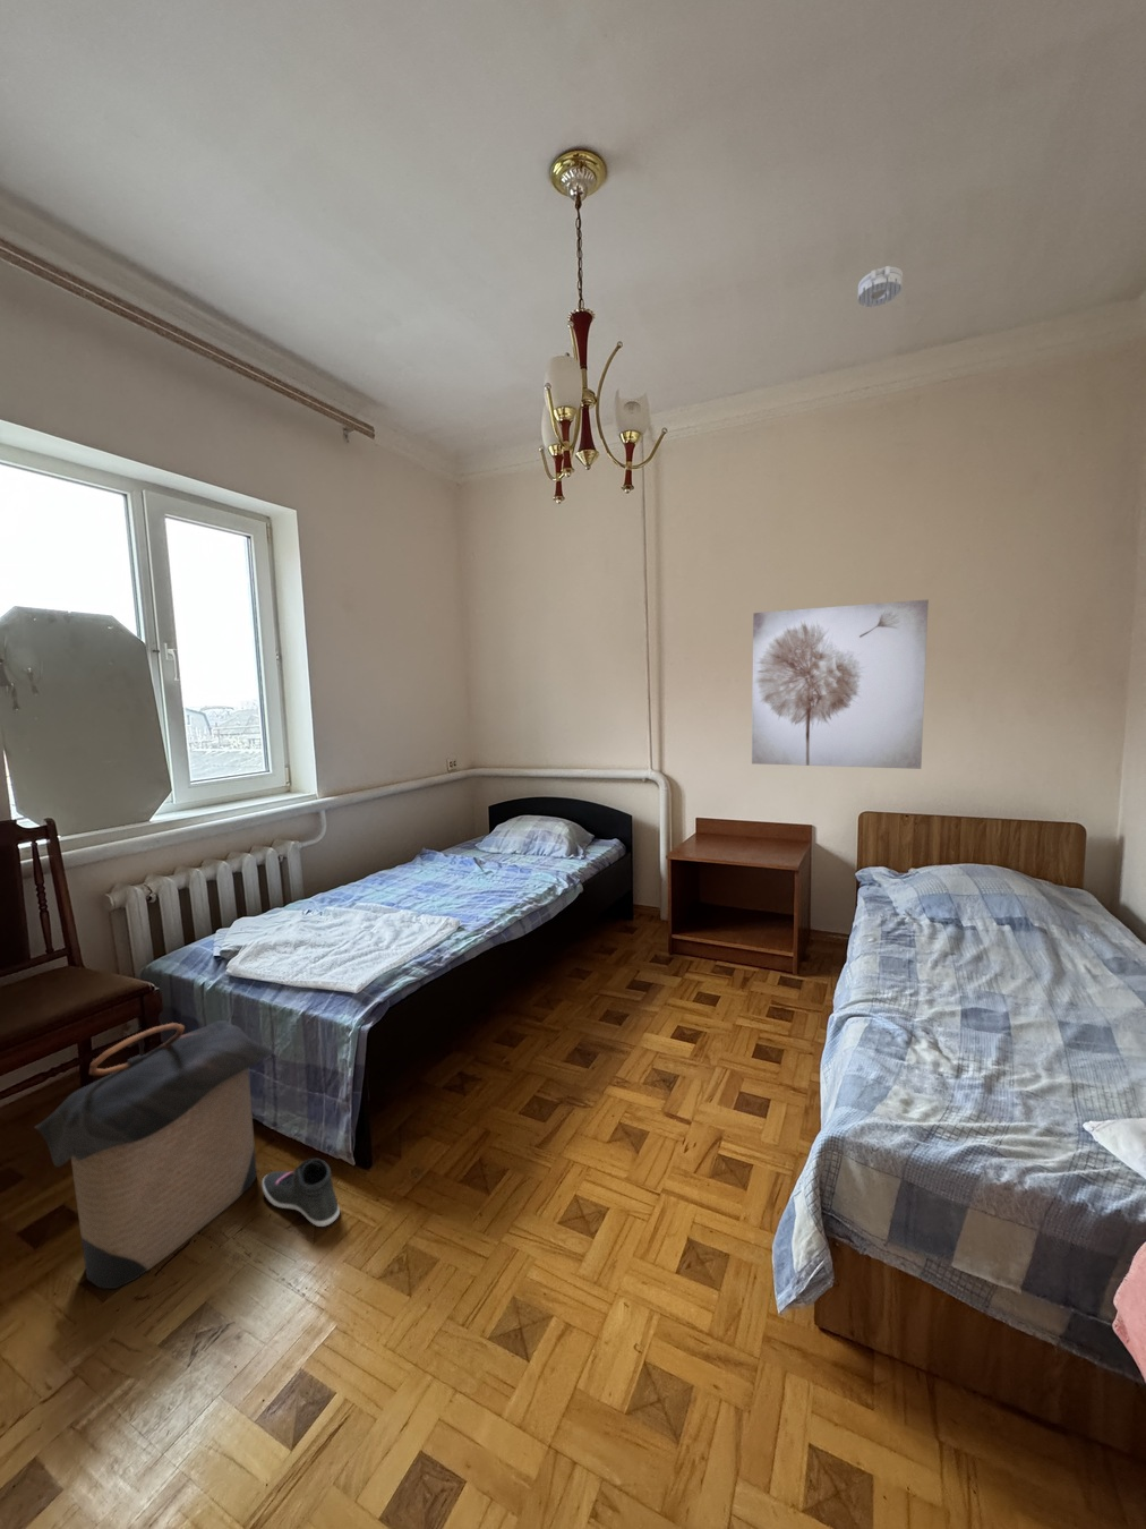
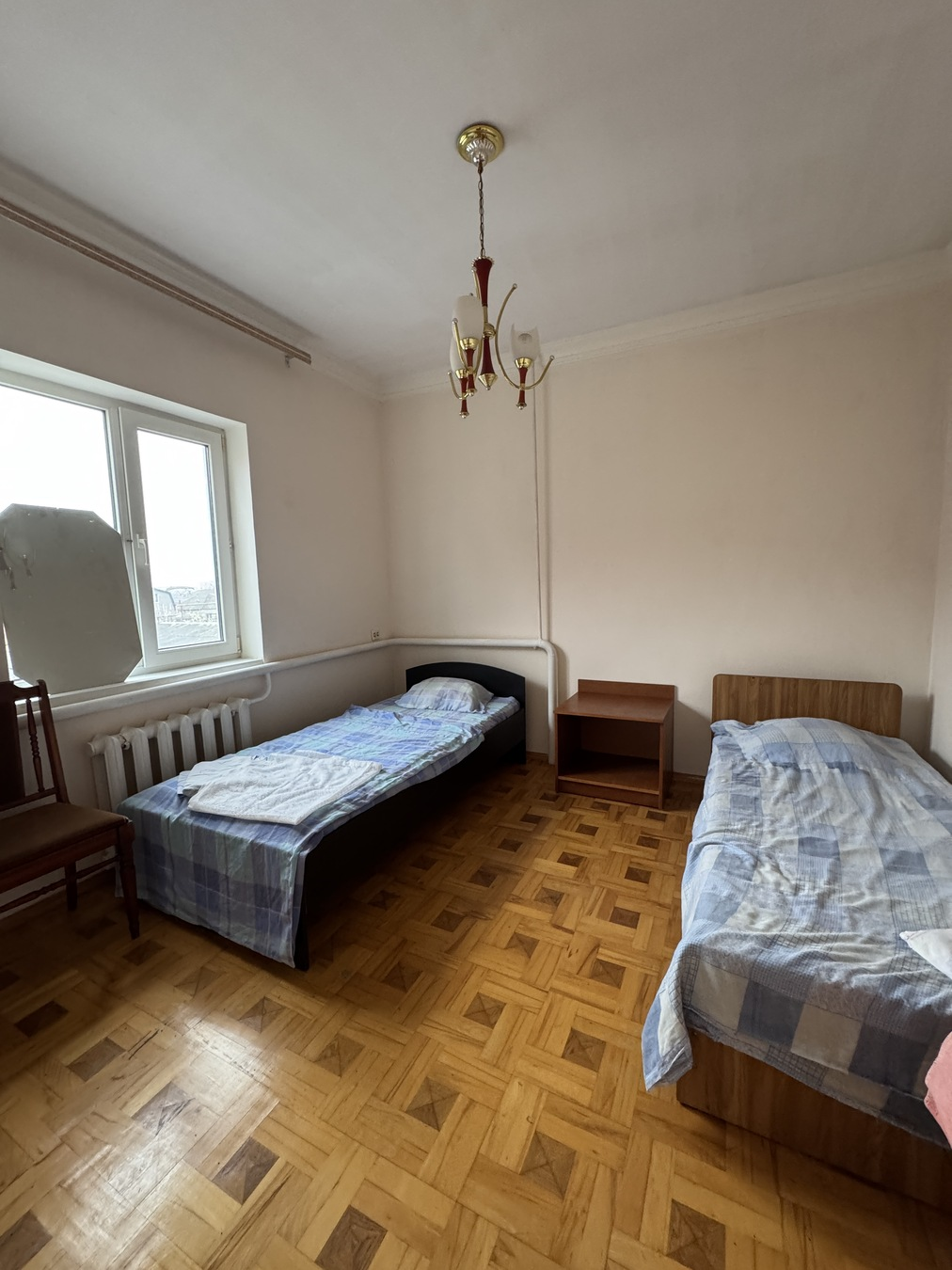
- wall art [751,598,929,771]
- laundry hamper [34,1020,276,1291]
- smoke detector [857,264,904,308]
- sneaker [260,1157,341,1228]
